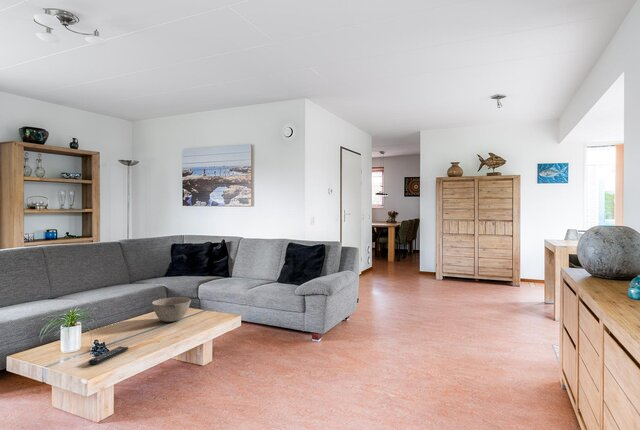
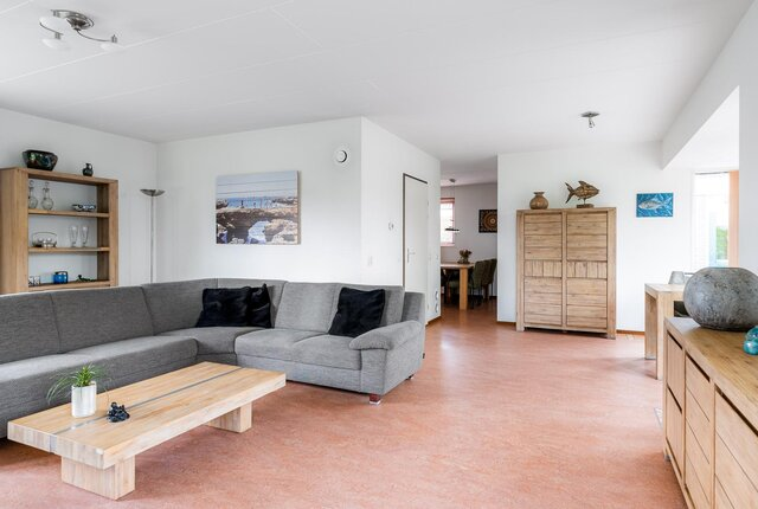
- remote control [88,345,129,366]
- bowl [151,296,192,323]
